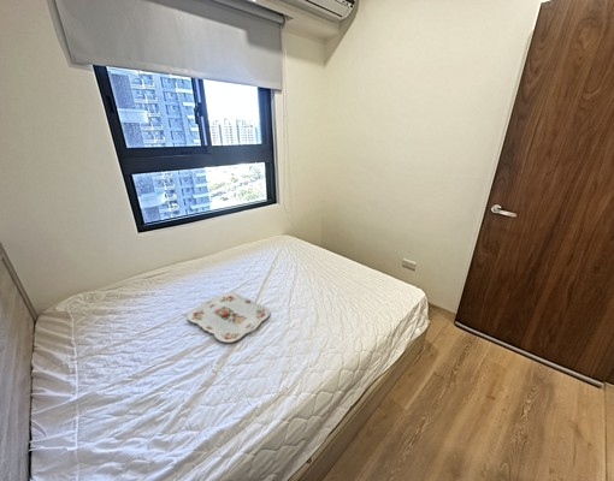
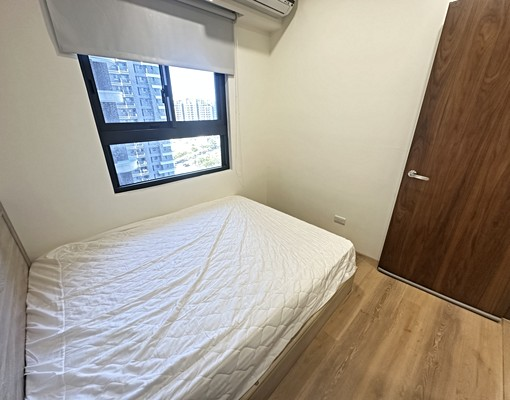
- serving tray [187,291,271,344]
